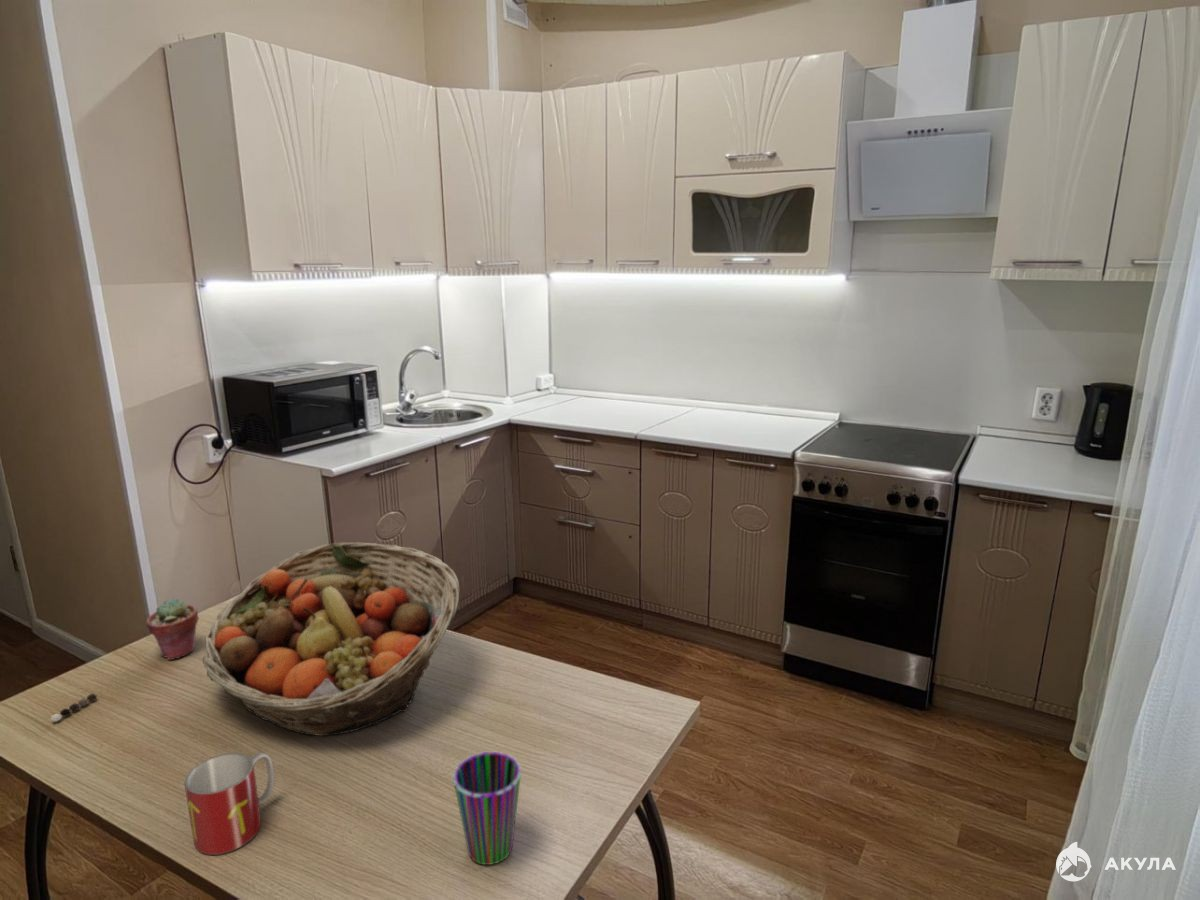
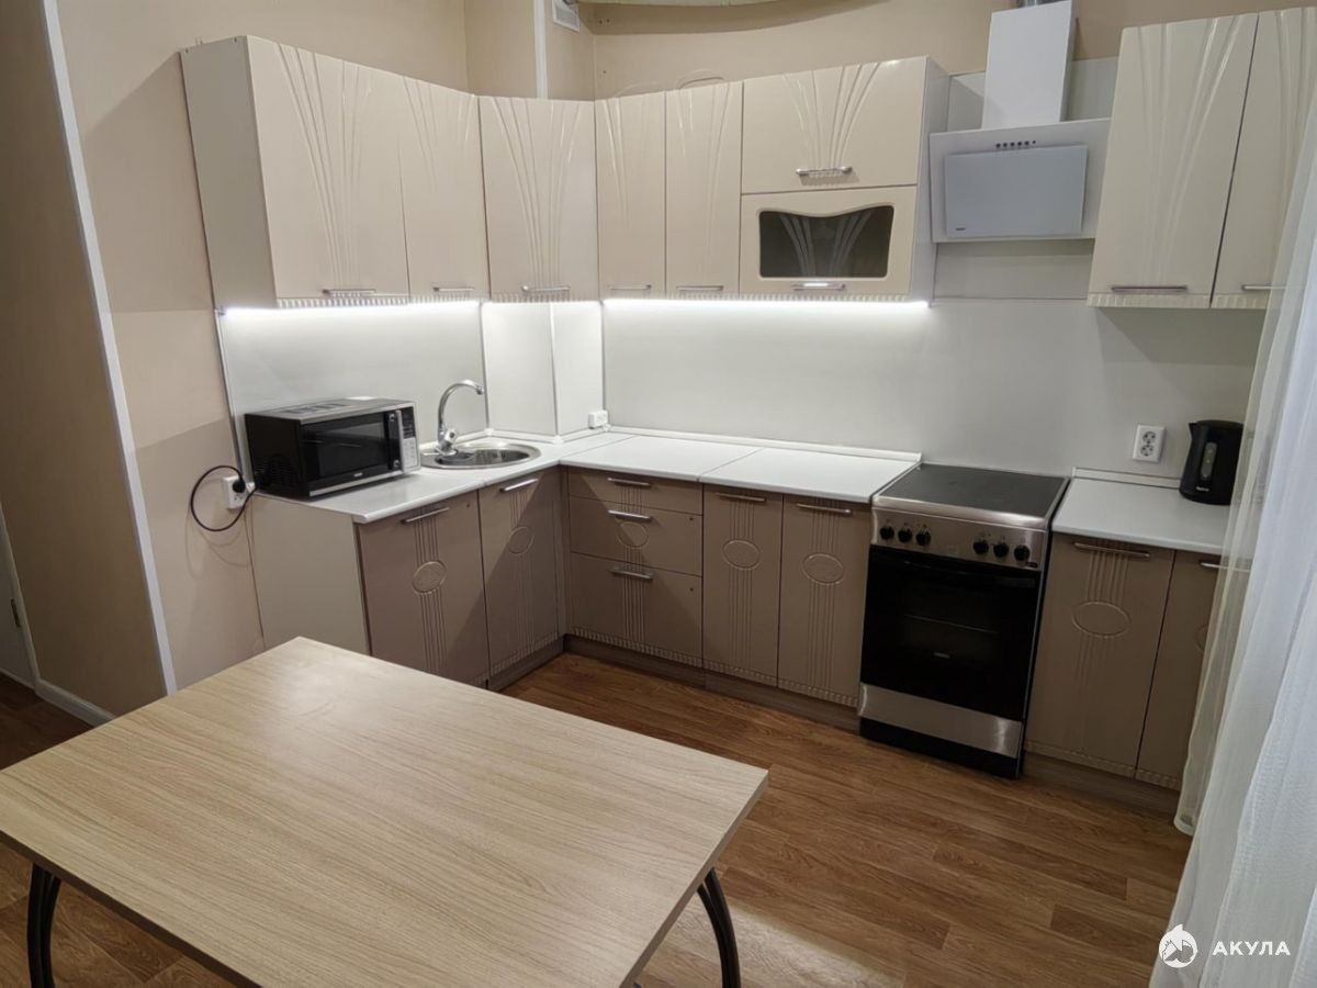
- cup [452,751,522,866]
- mug [184,752,275,856]
- potted succulent [145,597,200,661]
- pepper shaker [50,693,98,723]
- fruit basket [202,541,461,737]
